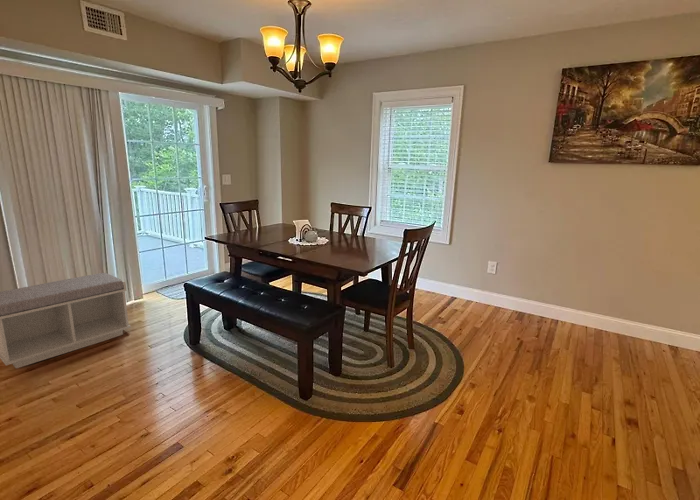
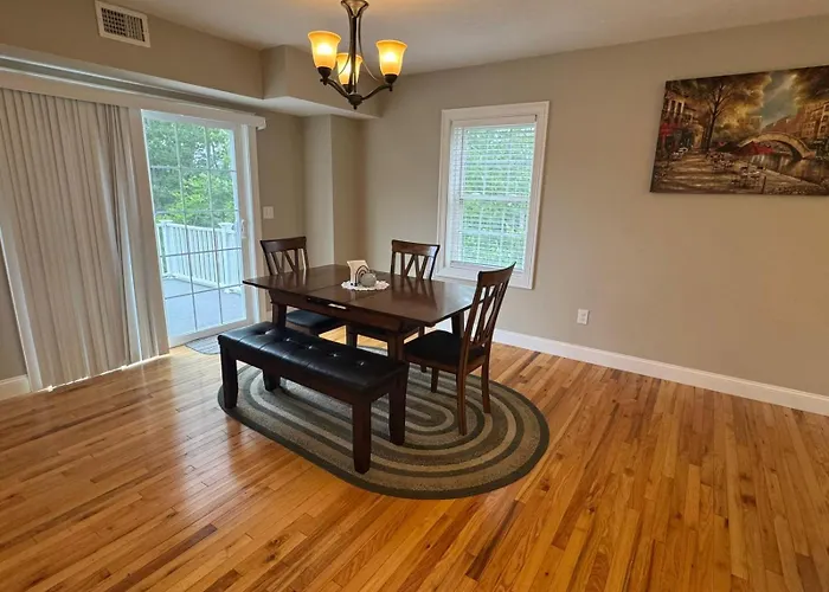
- bench [0,272,132,369]
